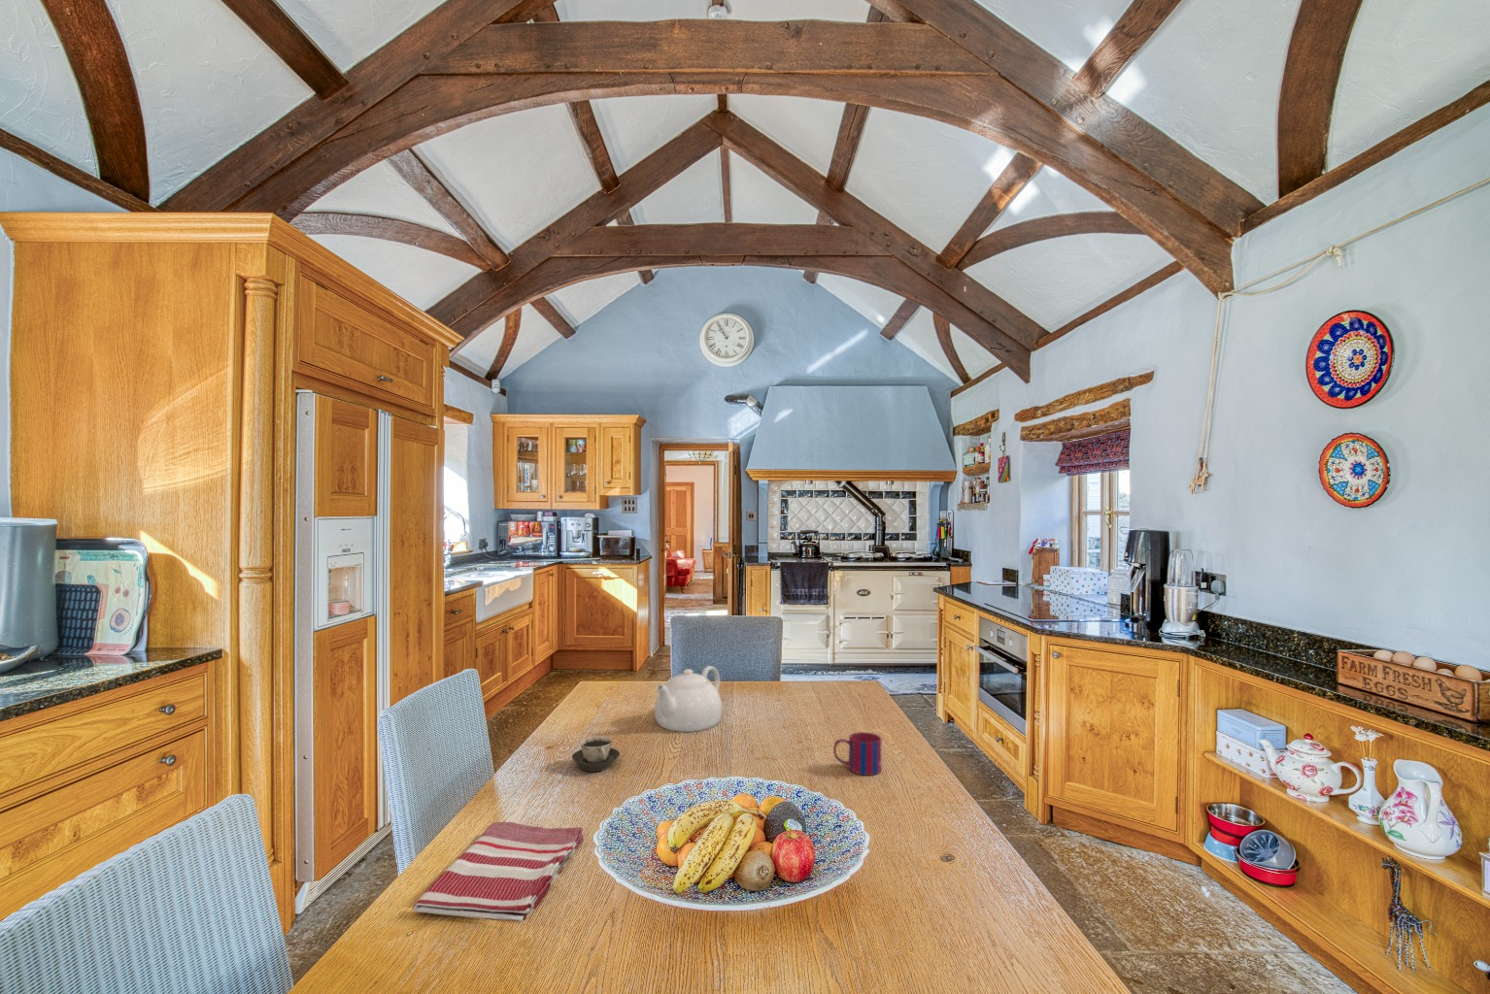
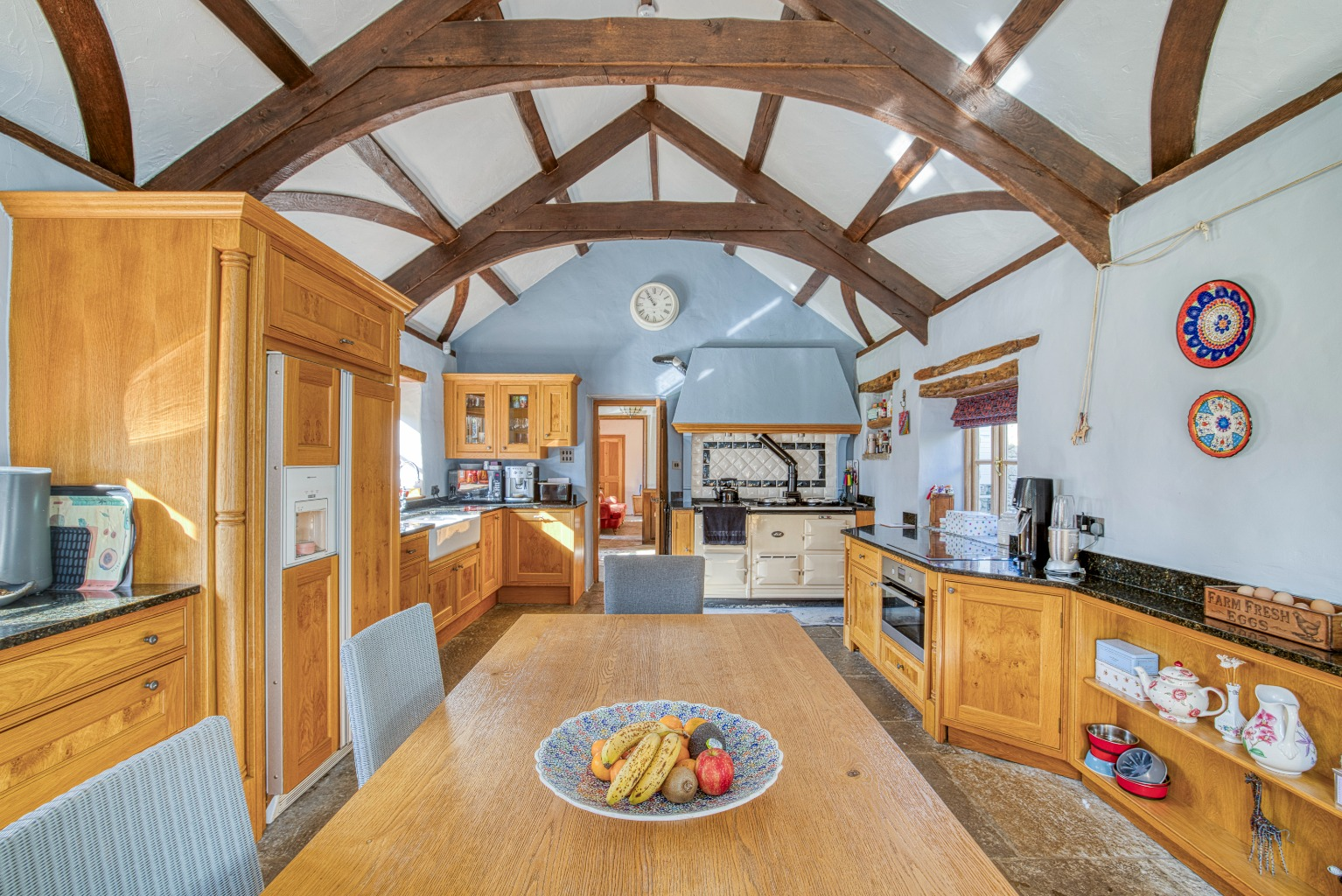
- cup [571,734,621,773]
- dish towel [412,821,585,922]
- mug [833,731,882,777]
- teapot [654,665,723,733]
